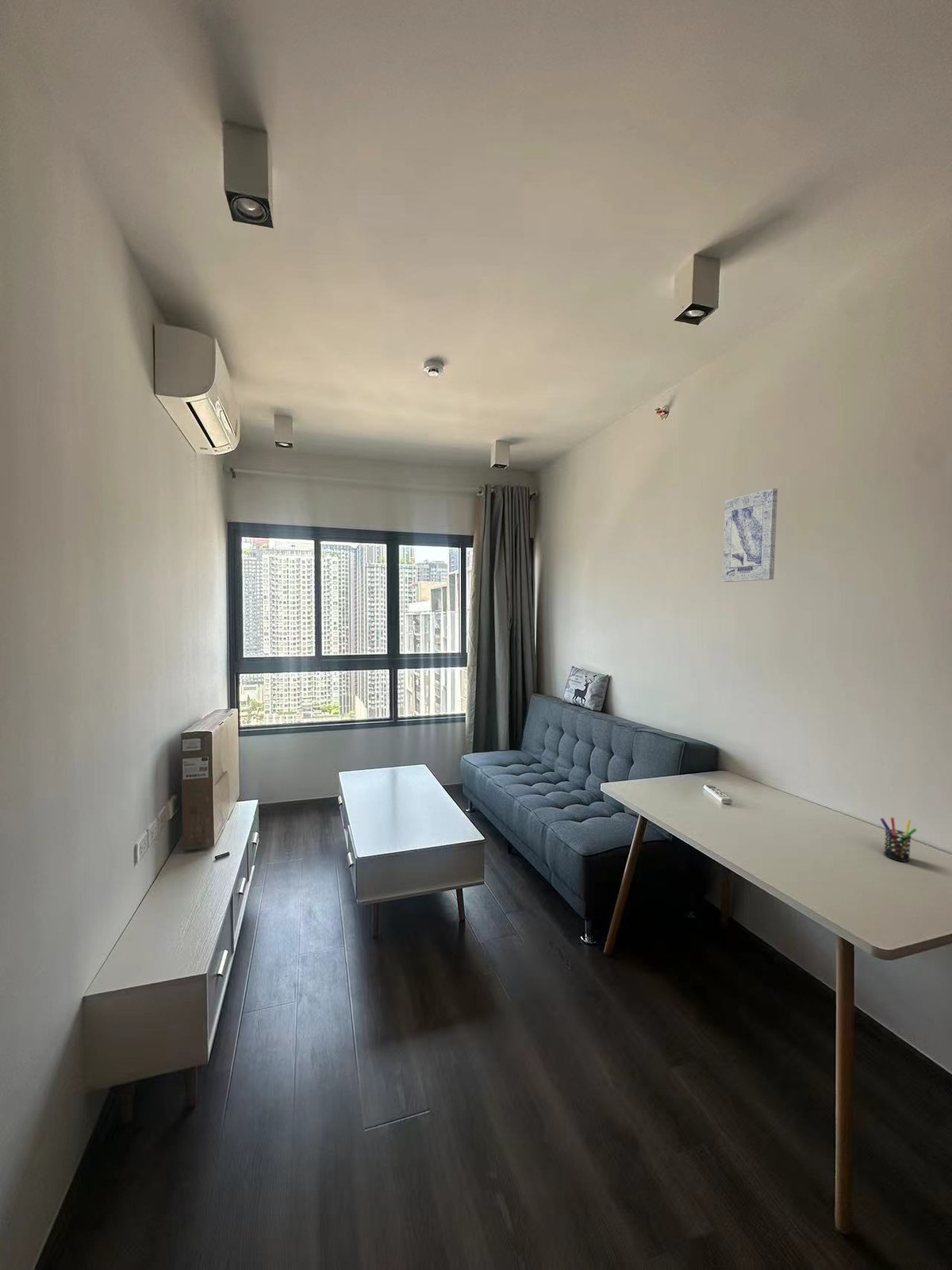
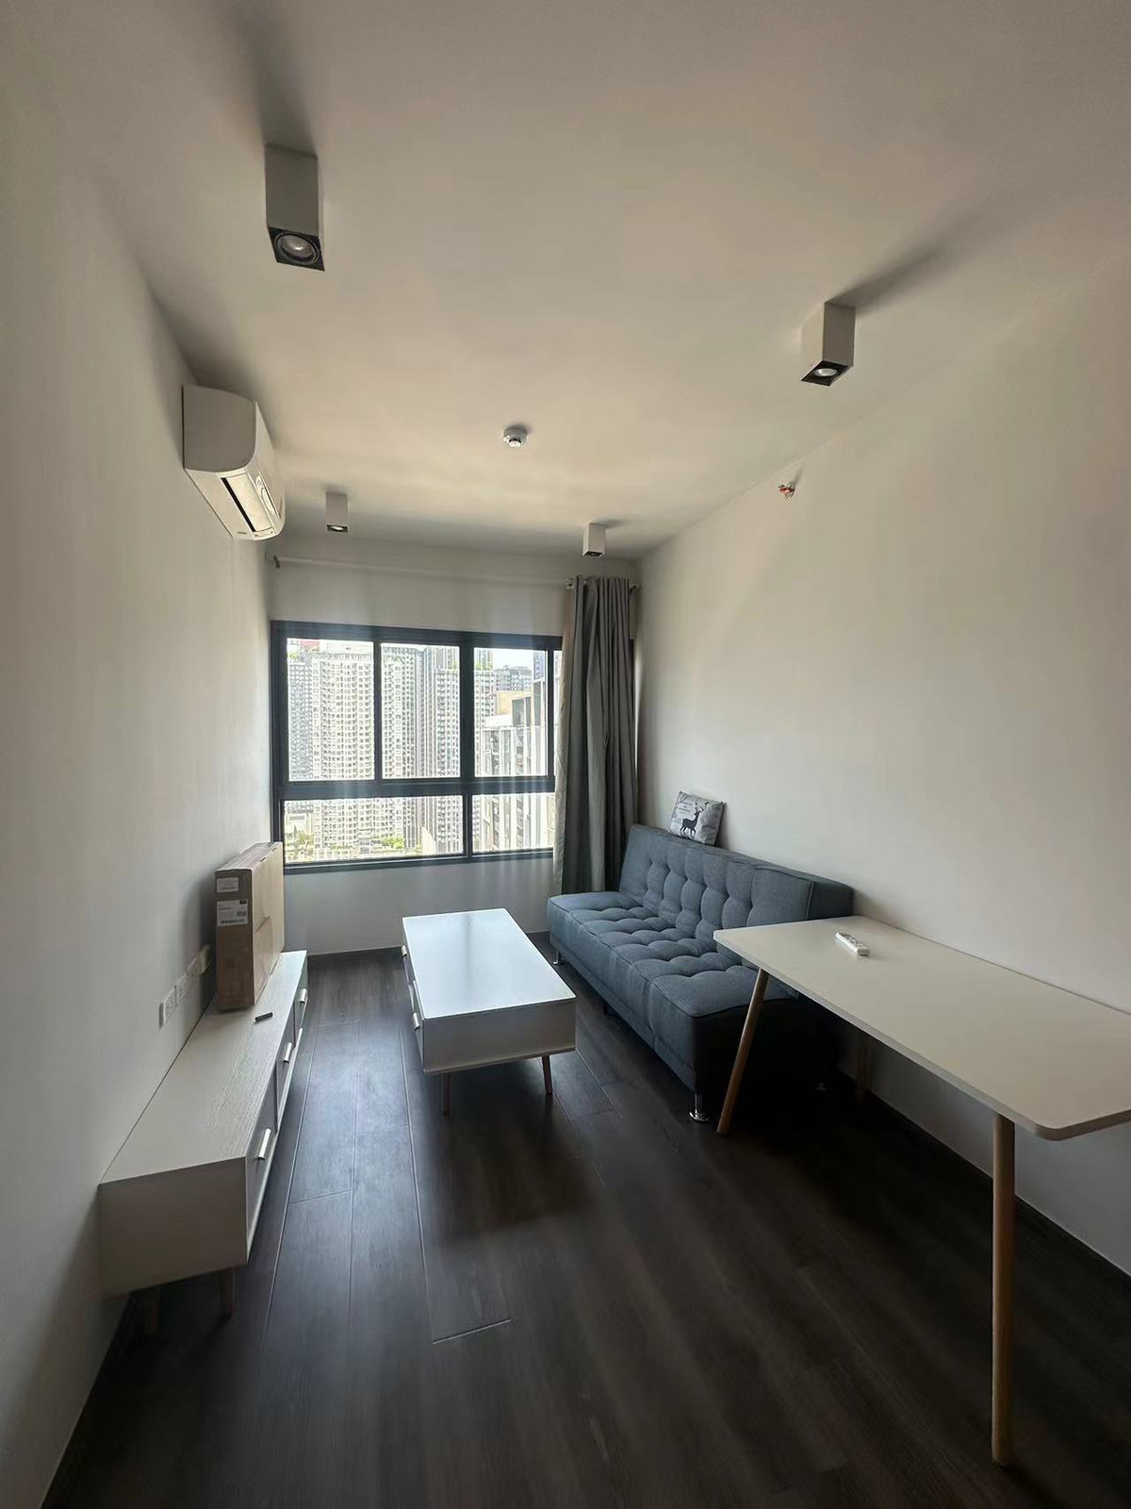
- pen holder [879,817,917,863]
- wall art [721,487,778,583]
